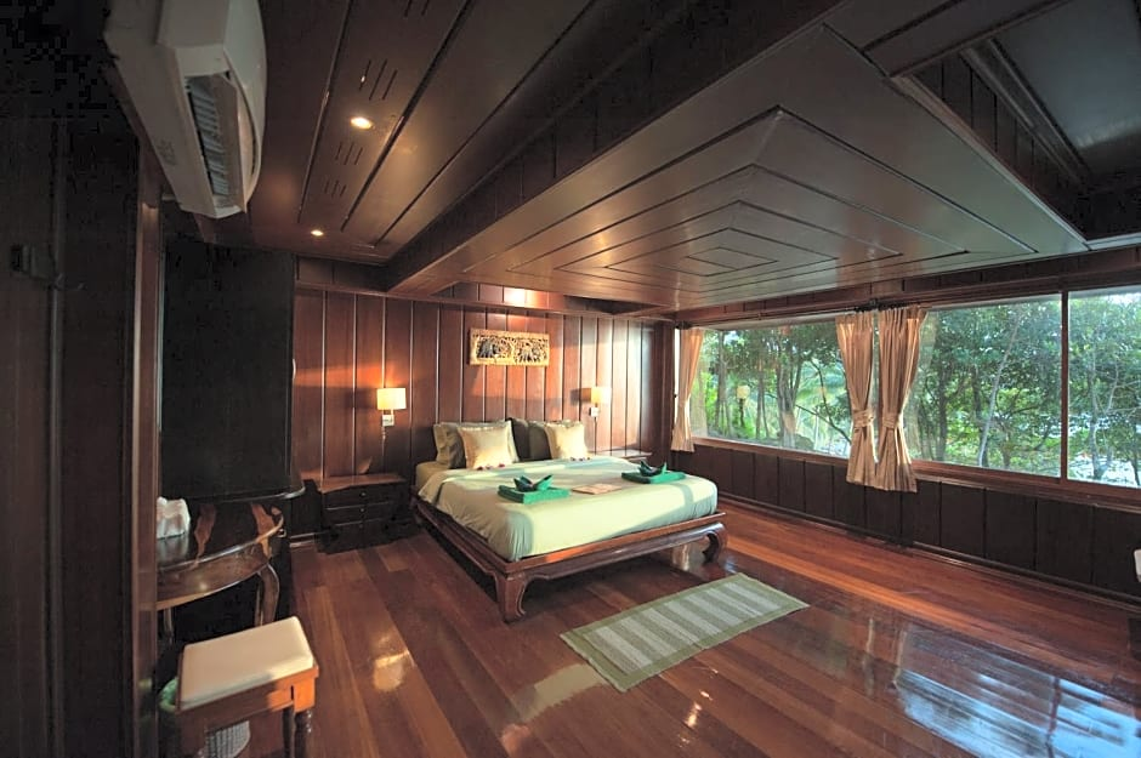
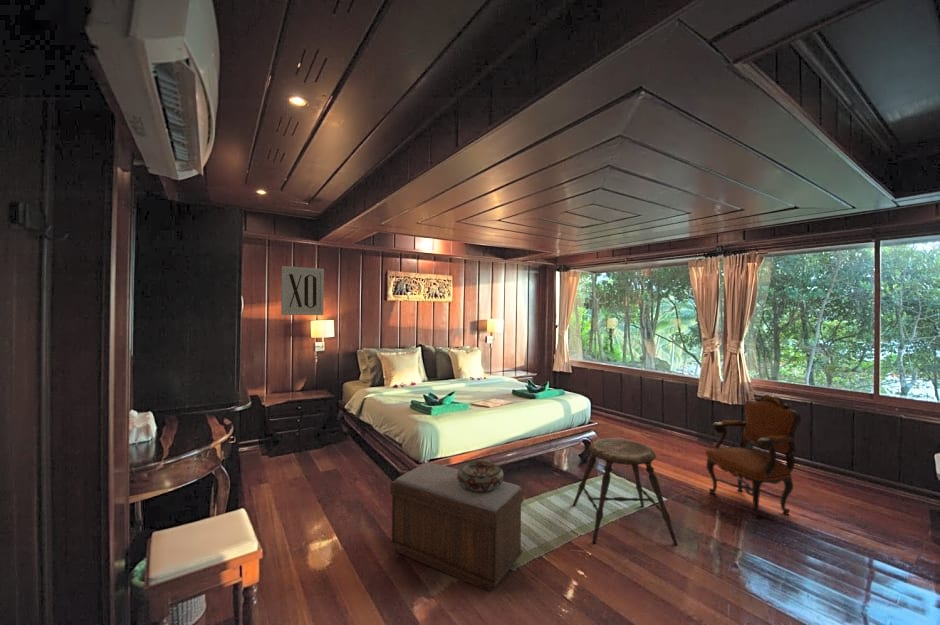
+ bench [389,462,524,592]
+ decorative bowl [457,460,505,491]
+ armchair [705,393,802,519]
+ wall art [280,265,325,316]
+ stool [572,437,679,546]
